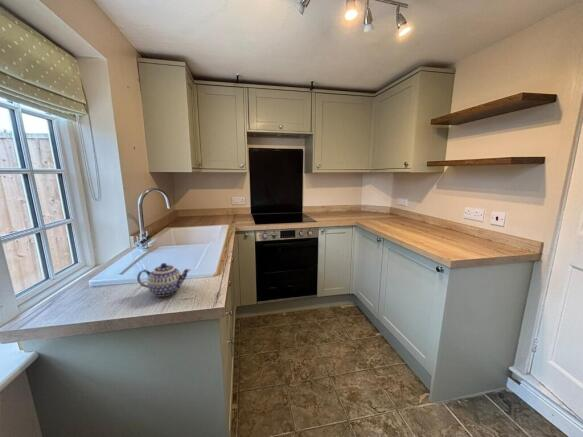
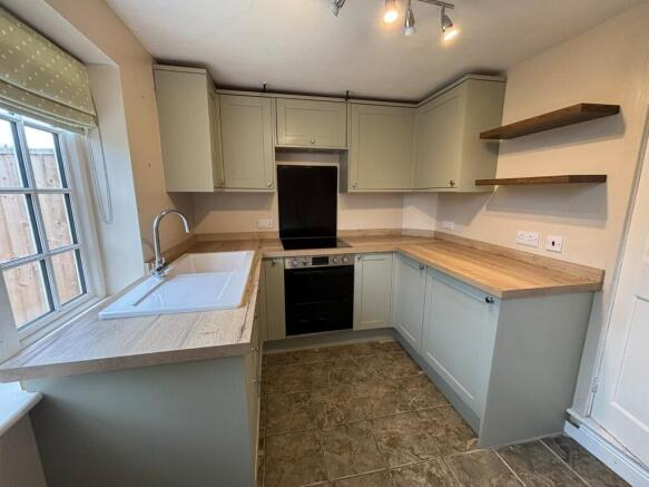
- teapot [136,262,192,298]
